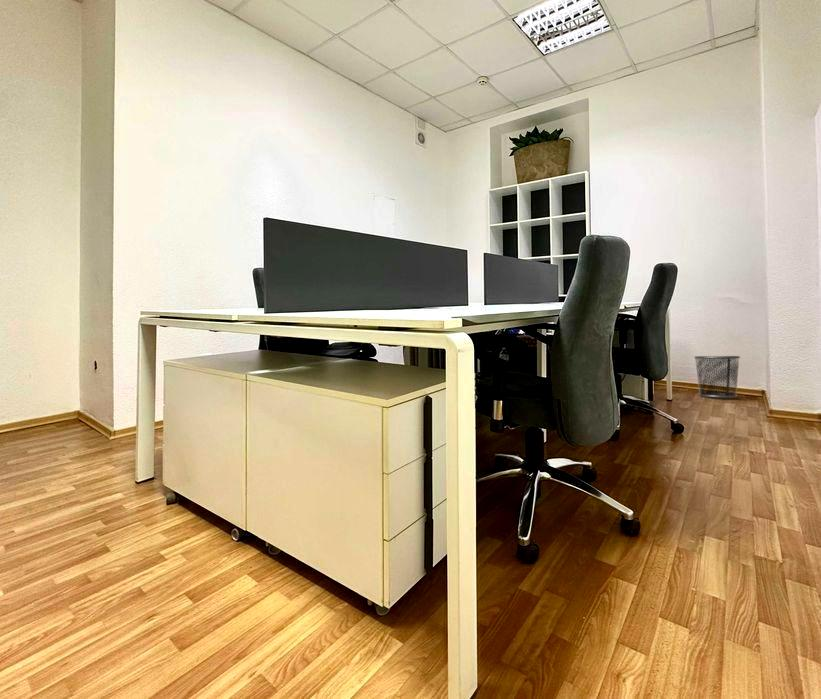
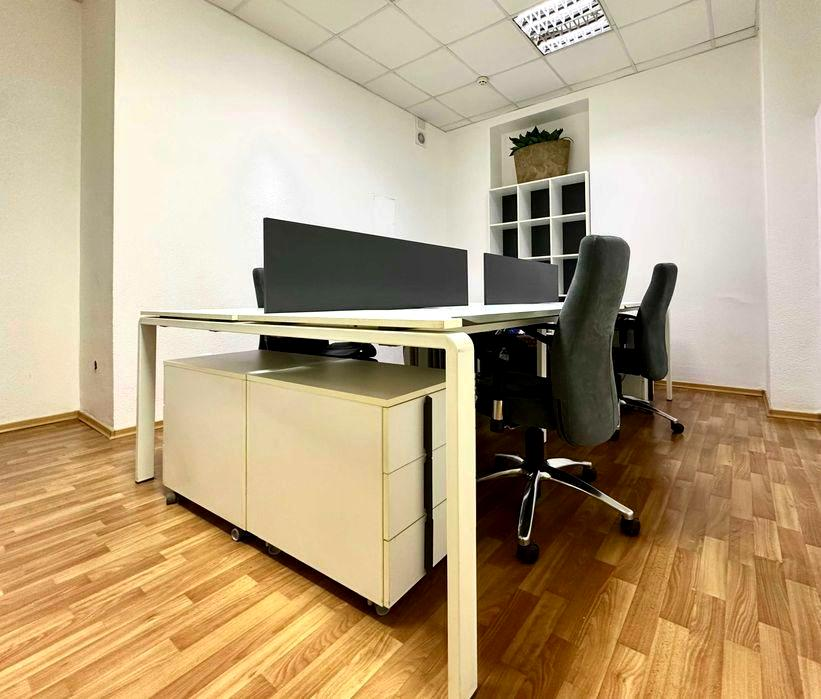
- waste bin [693,355,741,399]
